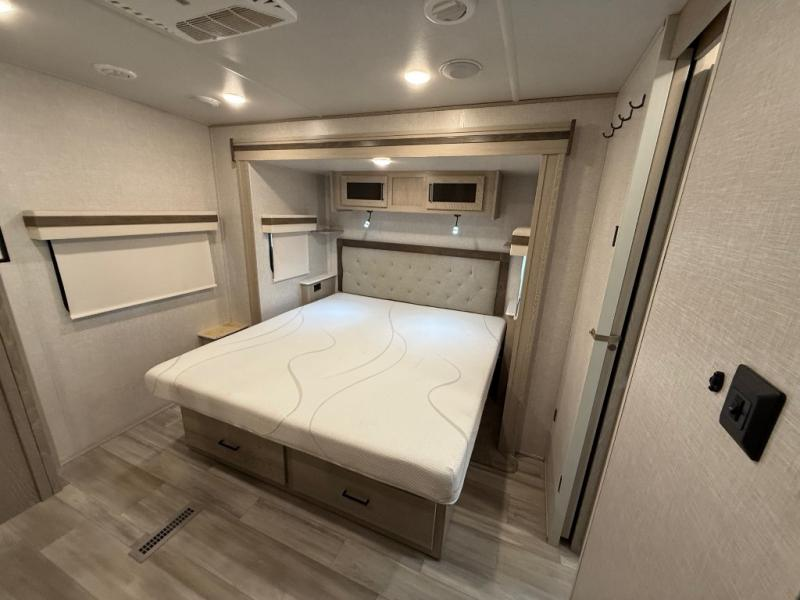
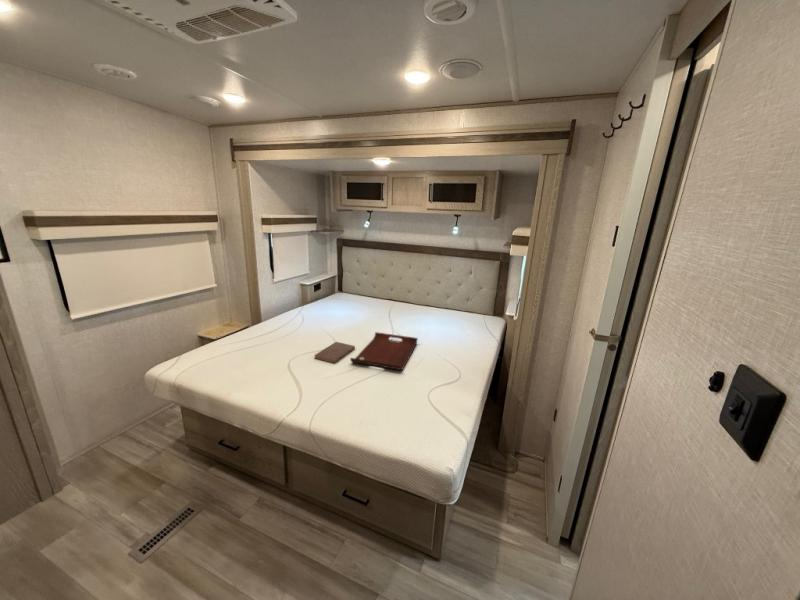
+ serving tray [349,331,419,371]
+ book [313,341,356,364]
